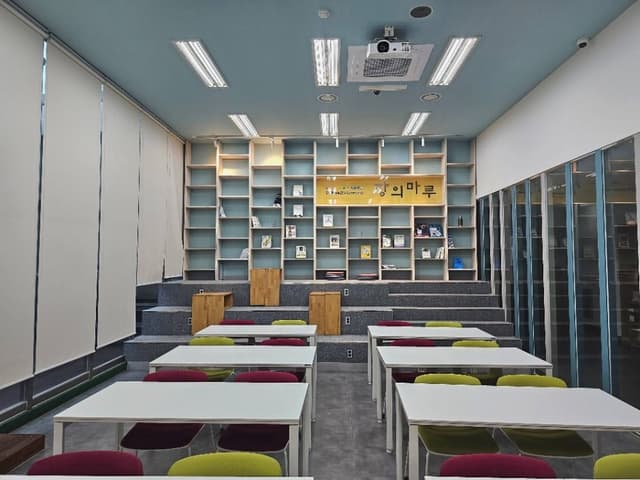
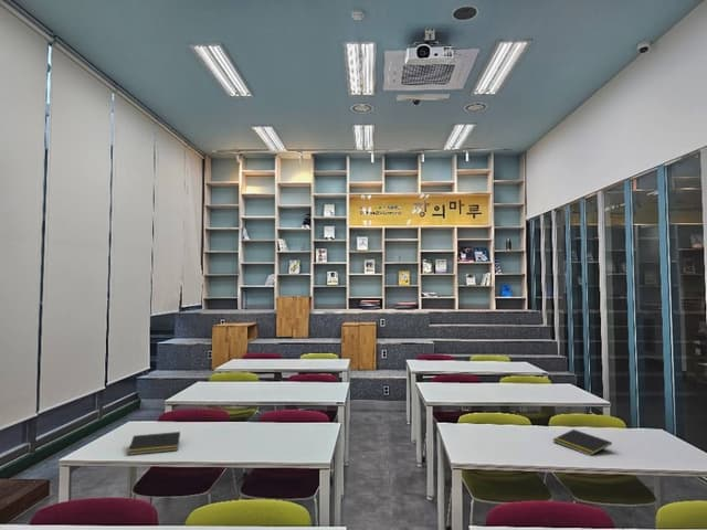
+ notepad [552,428,613,457]
+ notepad [127,431,181,456]
